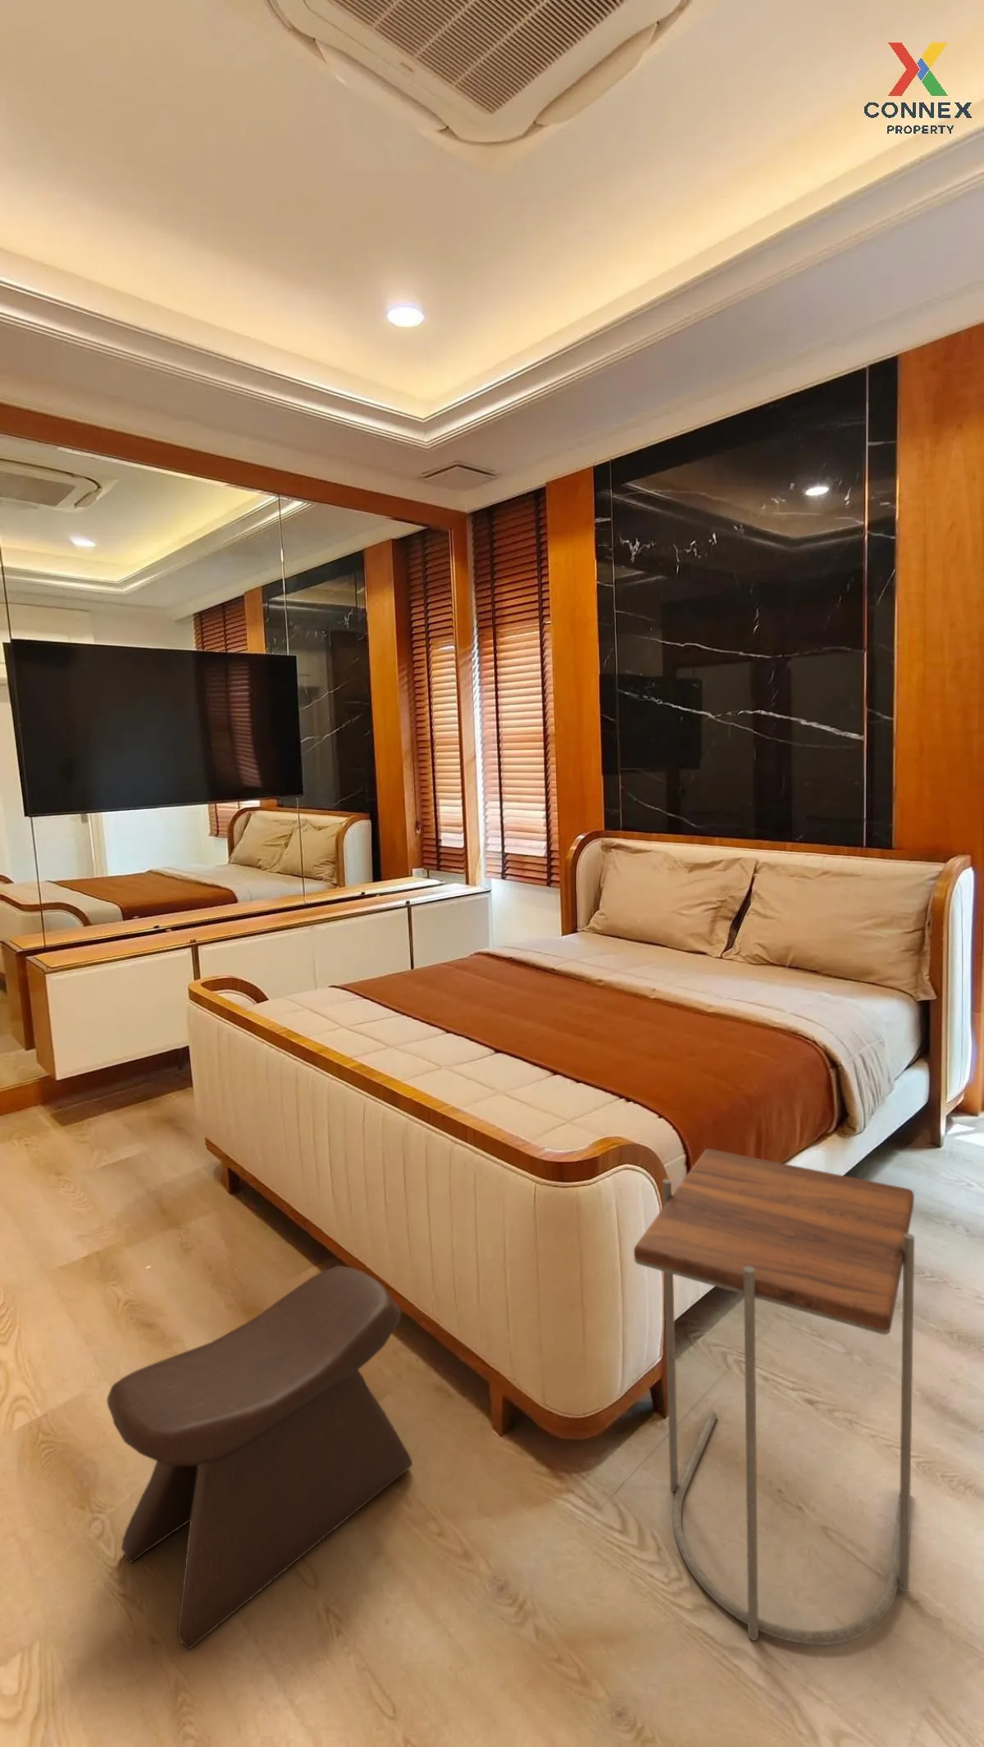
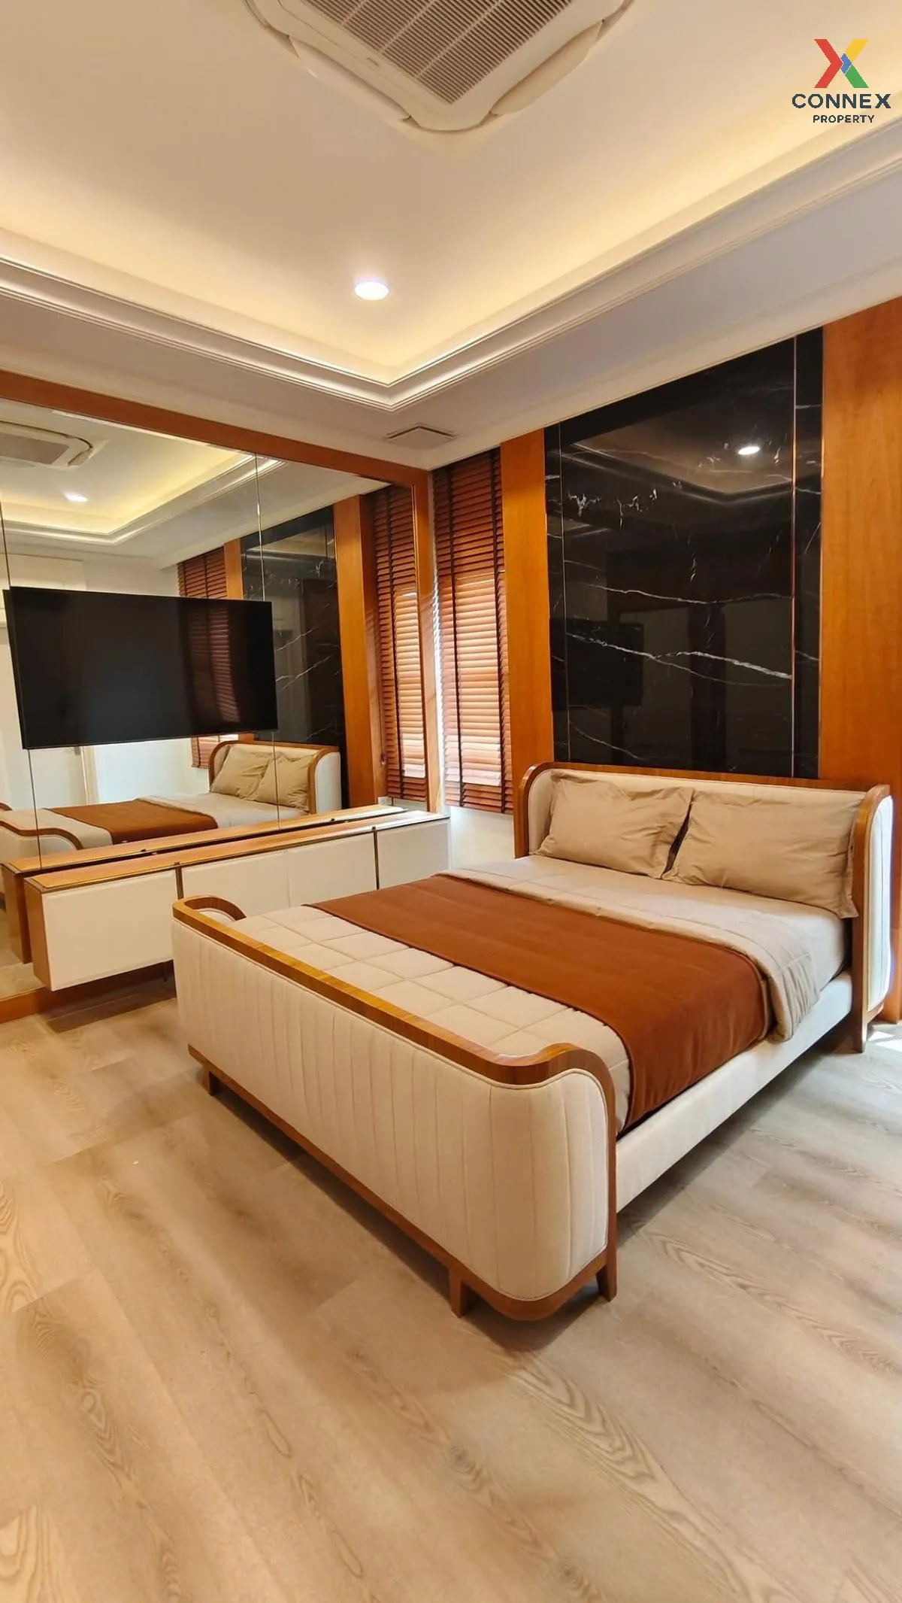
- stool [106,1265,413,1651]
- side table [634,1148,916,1645]
